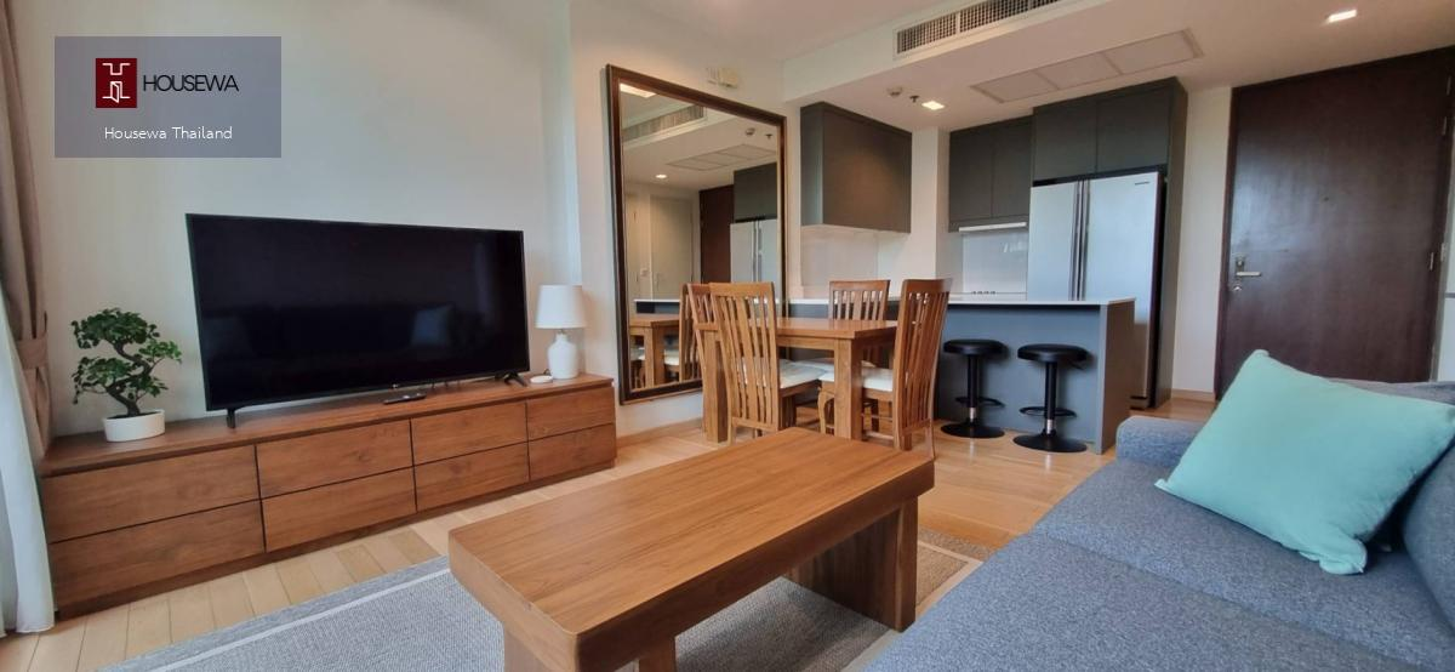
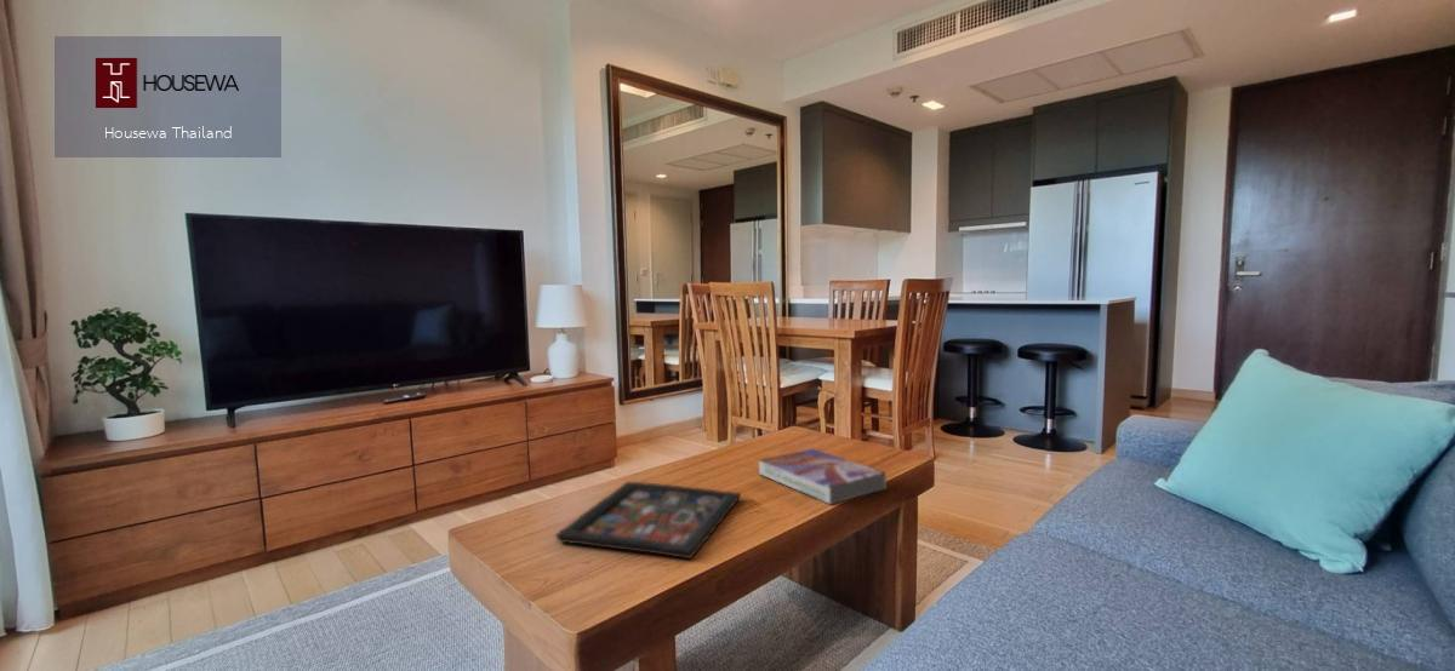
+ decorative tray [555,481,742,560]
+ textbook [758,447,888,505]
